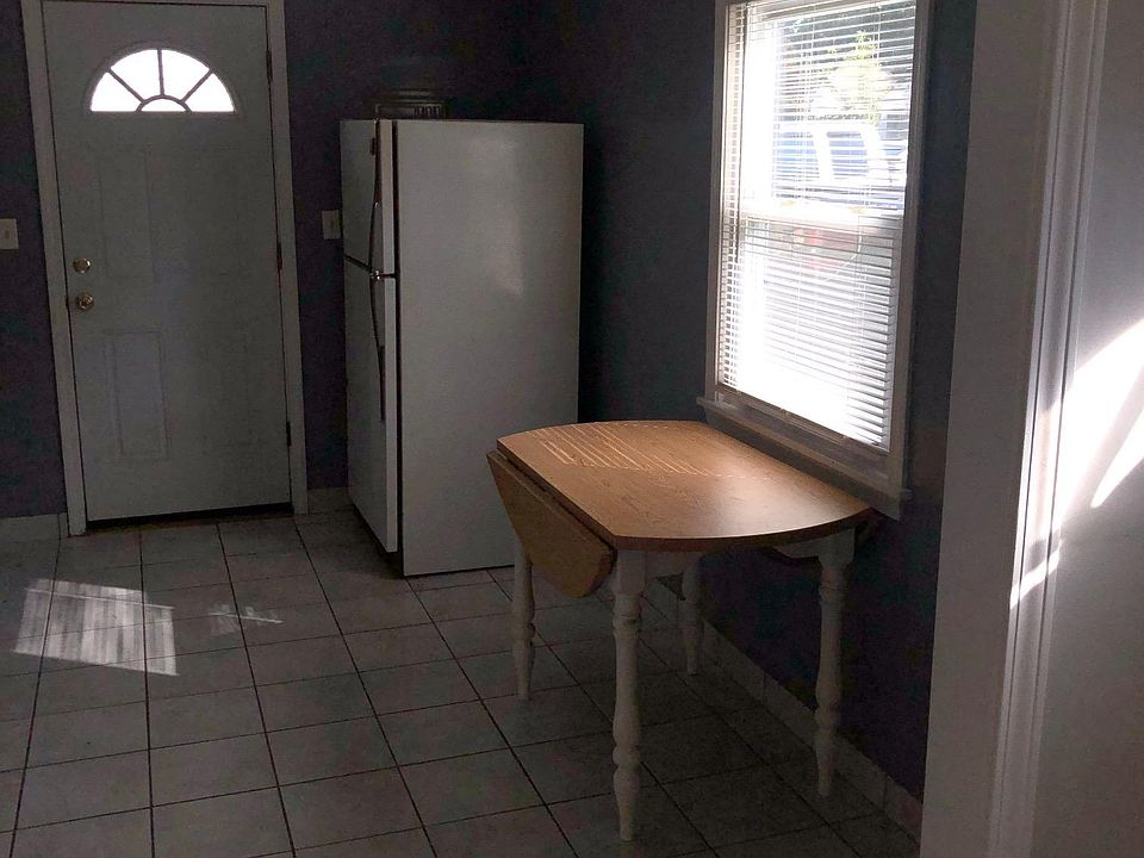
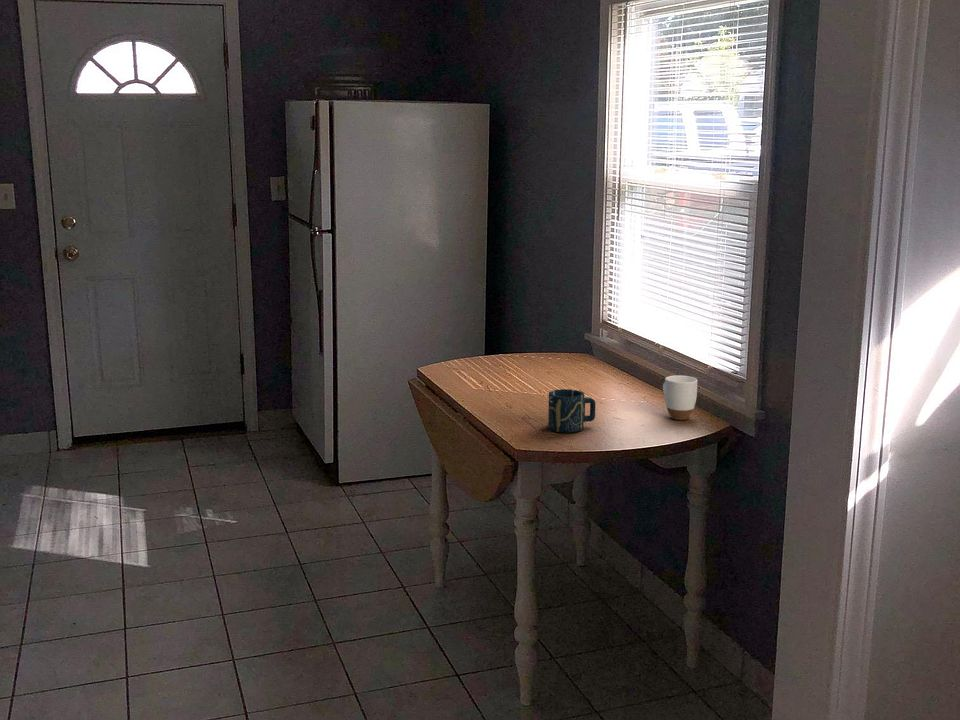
+ cup [547,388,596,434]
+ mug [662,375,699,421]
